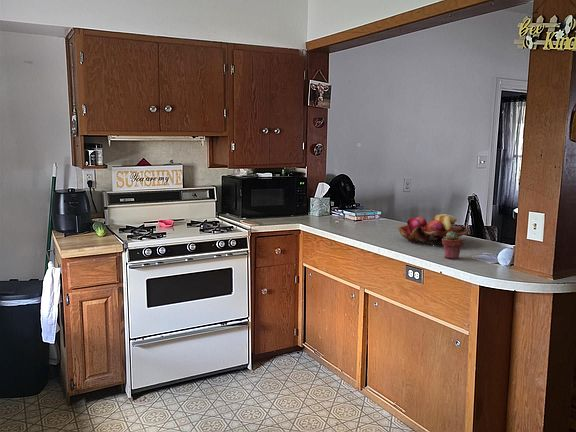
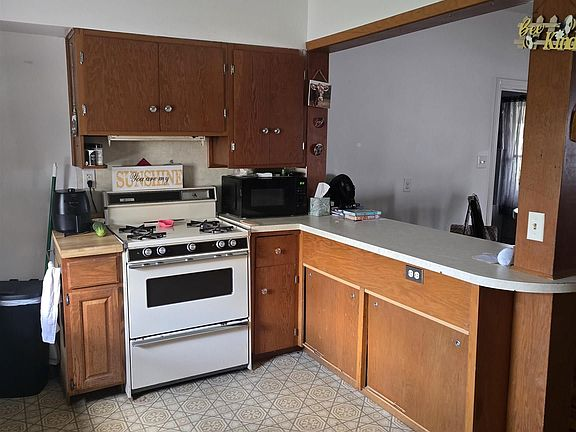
- potted succulent [441,232,464,260]
- fruit basket [397,213,470,245]
